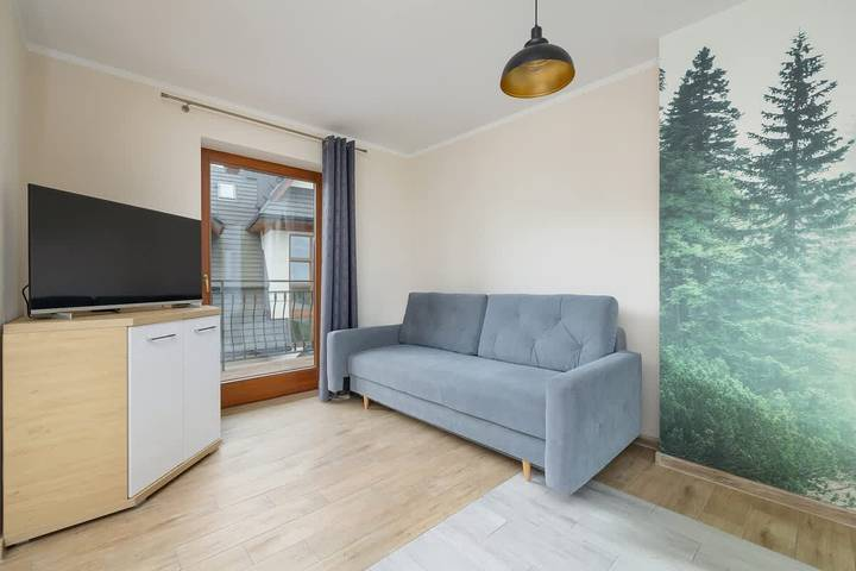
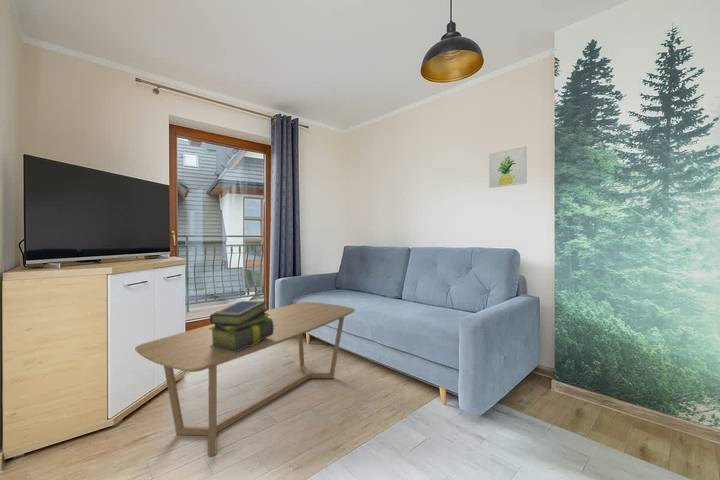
+ stack of books [209,300,274,353]
+ coffee table [134,301,356,458]
+ wall art [488,145,528,189]
